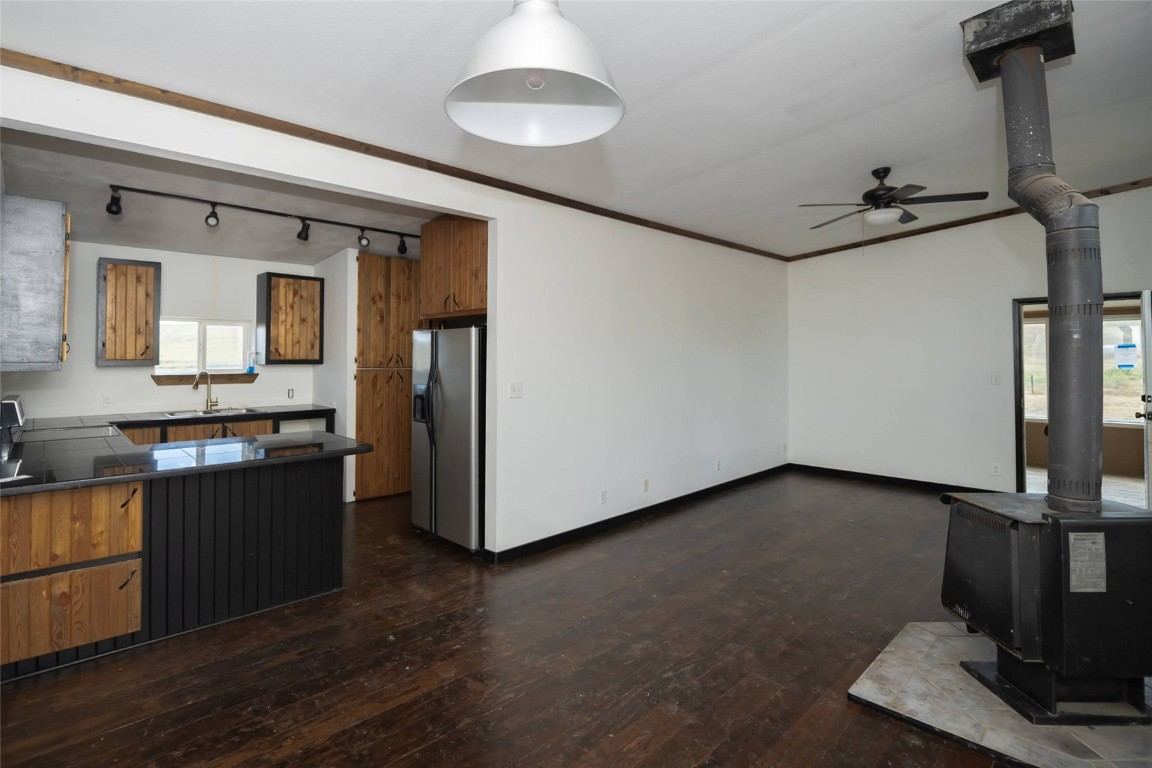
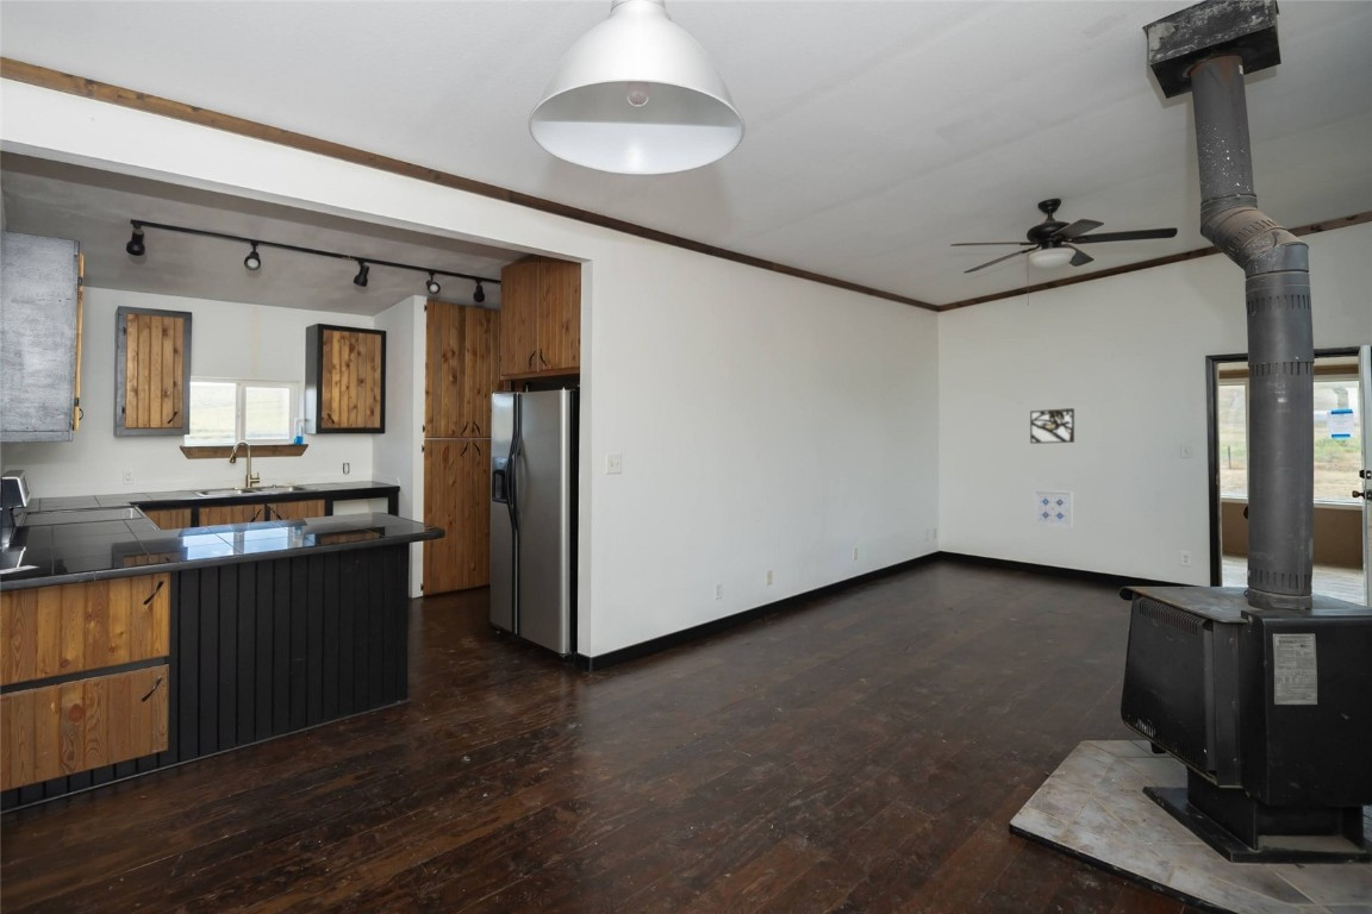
+ wall art [1033,489,1074,530]
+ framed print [1029,407,1075,445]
